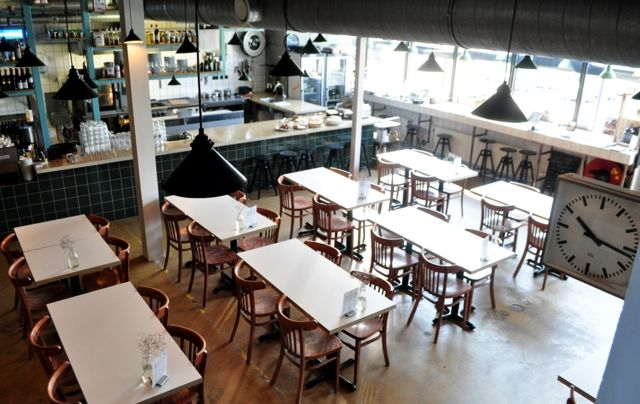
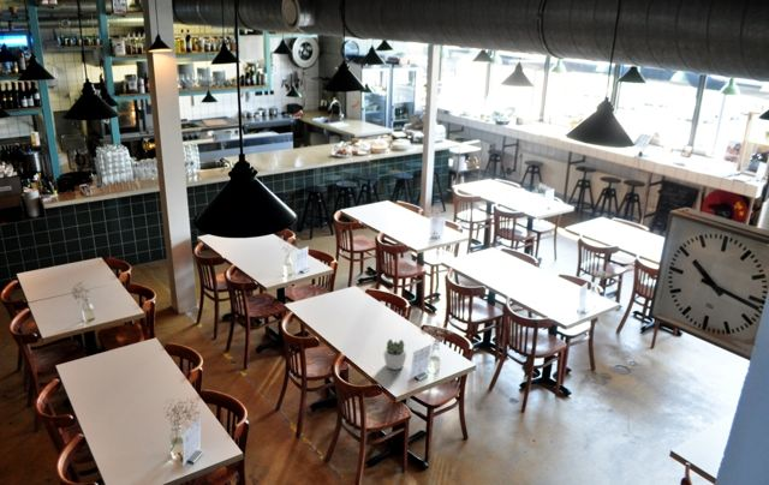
+ succulent plant [382,339,407,371]
